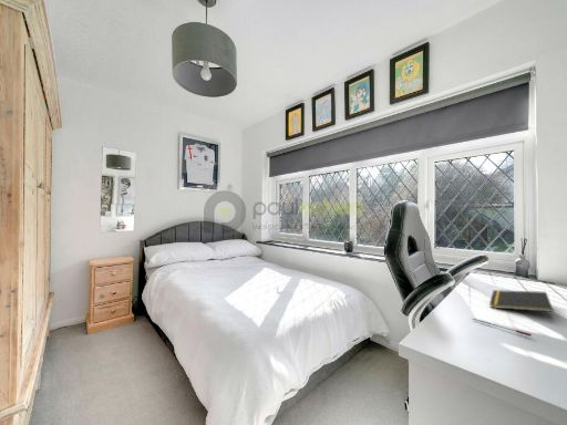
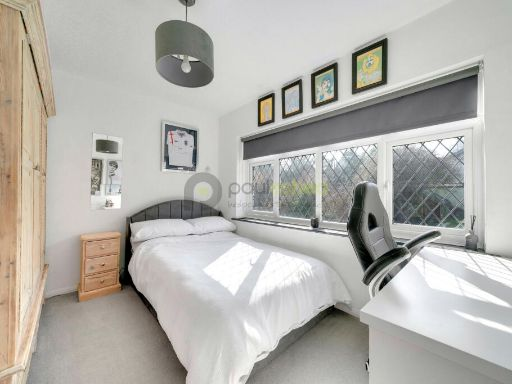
- pen [472,318,533,338]
- notepad [488,289,555,313]
